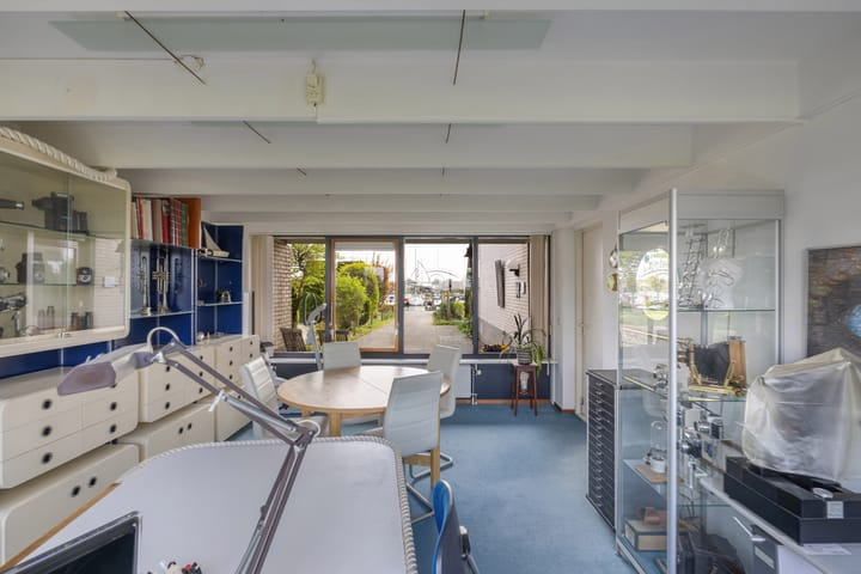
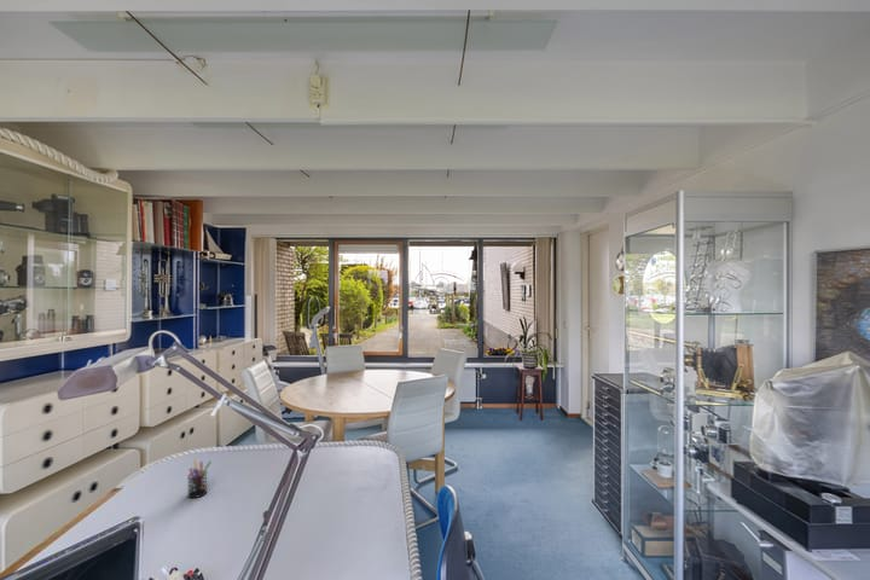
+ pen holder [186,458,213,499]
